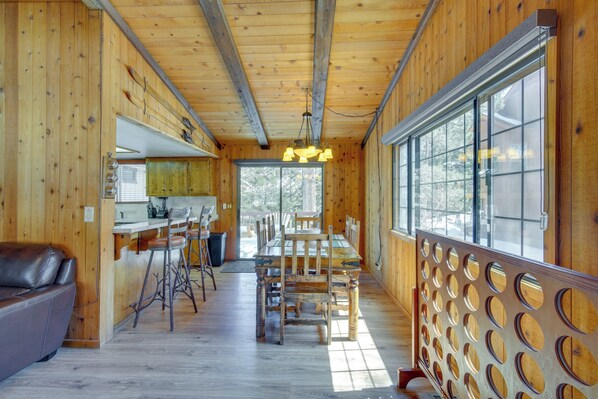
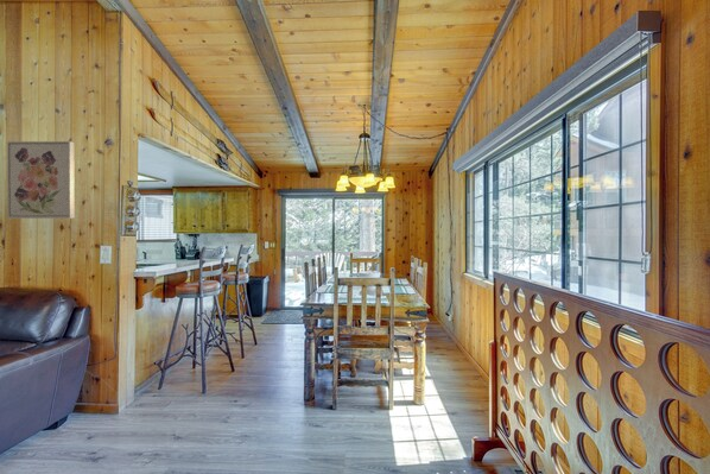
+ wall art [6,140,76,220]
